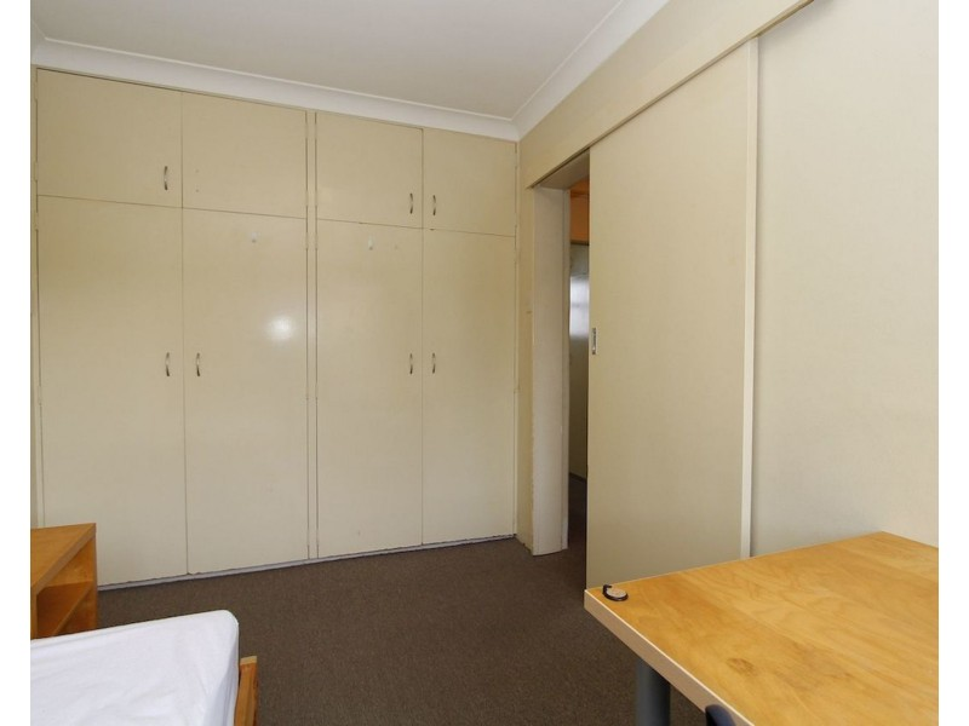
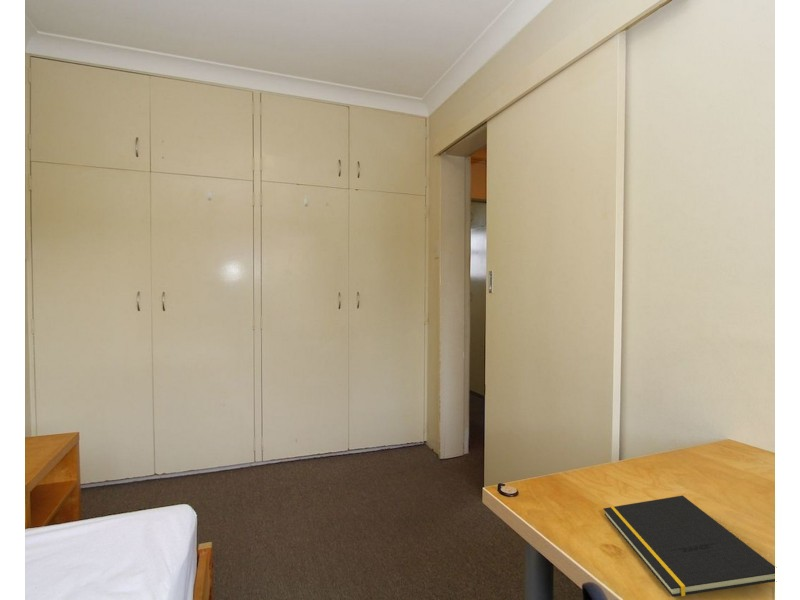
+ notepad [602,495,776,598]
